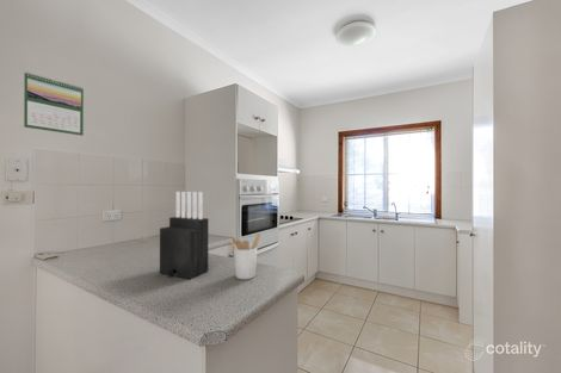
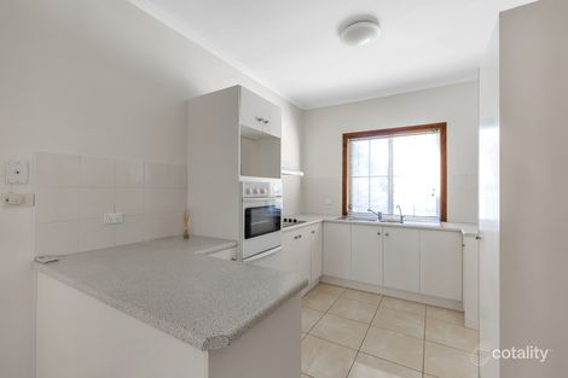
- knife block [159,191,210,280]
- calendar [23,70,85,137]
- utensil holder [228,232,261,280]
